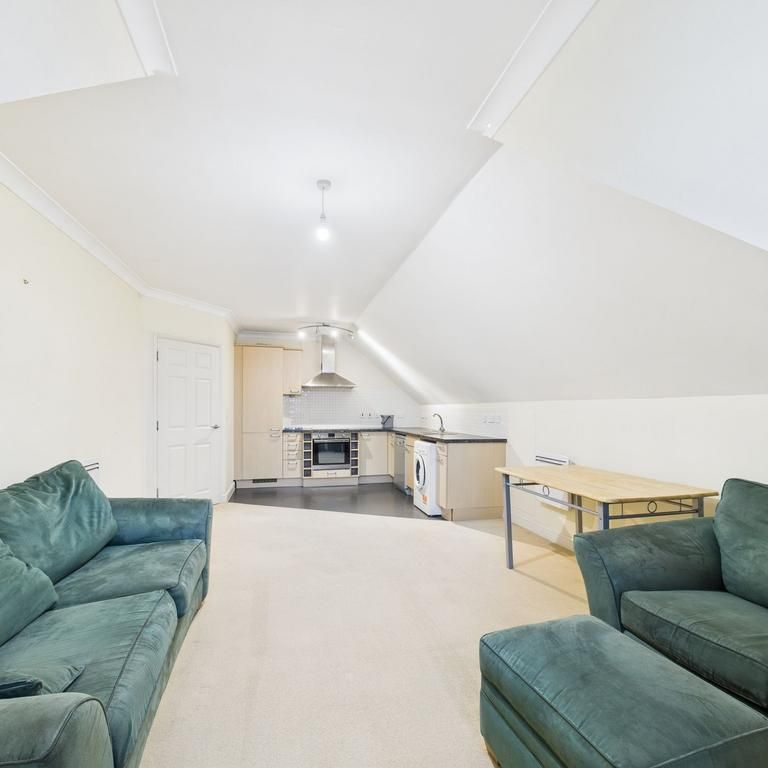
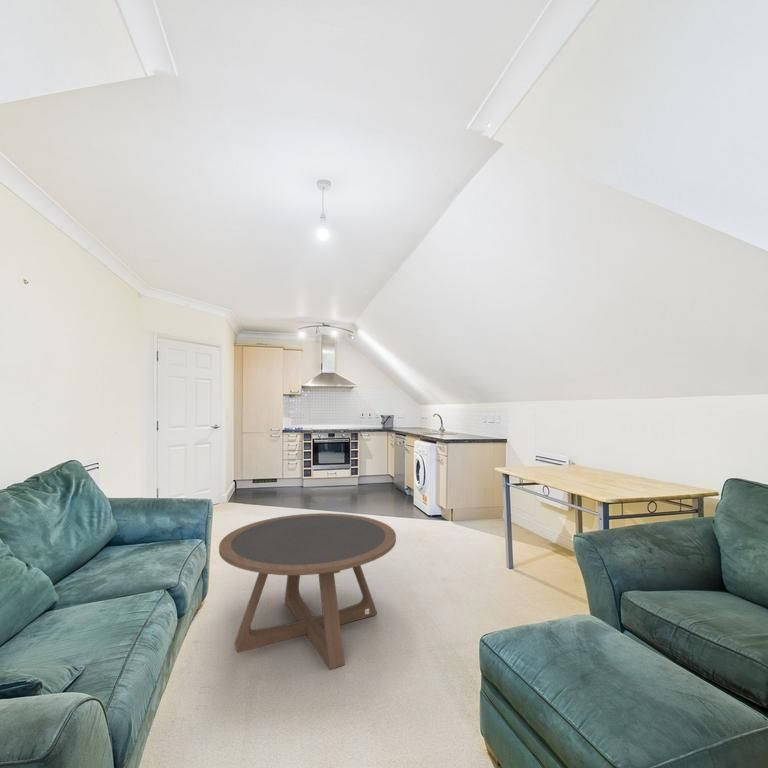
+ coffee table [218,512,397,671]
